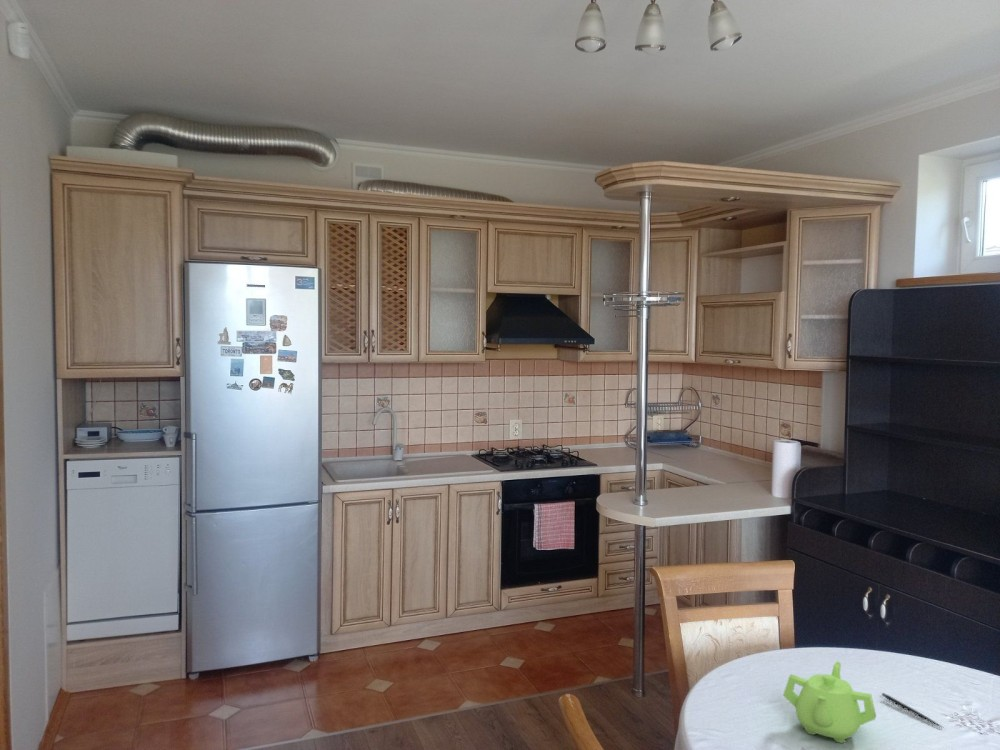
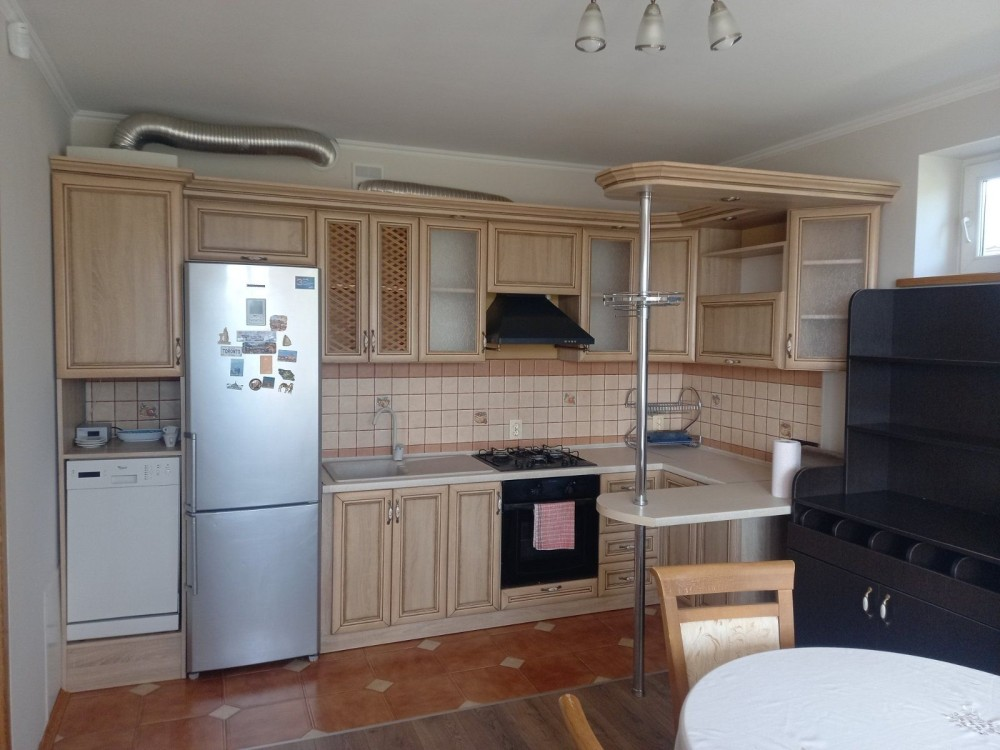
- teapot [782,661,877,744]
- pen [881,692,944,729]
